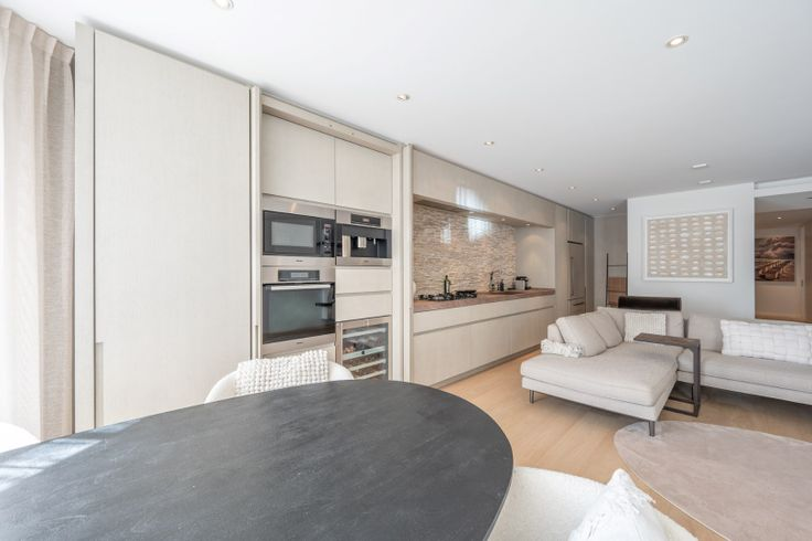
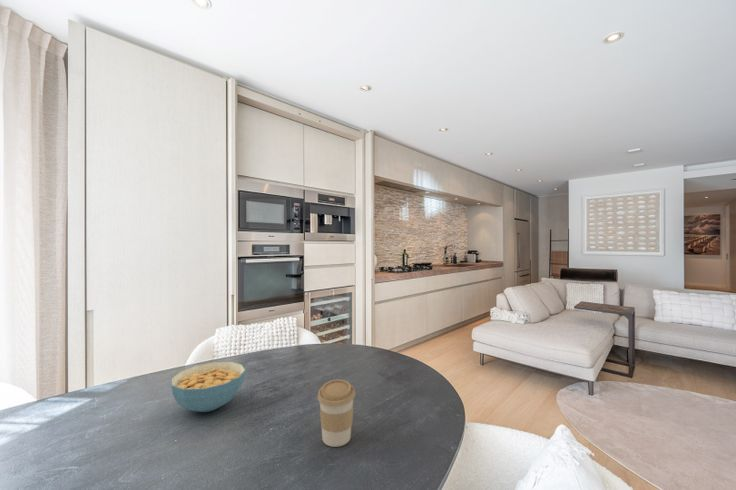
+ cereal bowl [170,361,247,413]
+ coffee cup [317,379,356,448]
